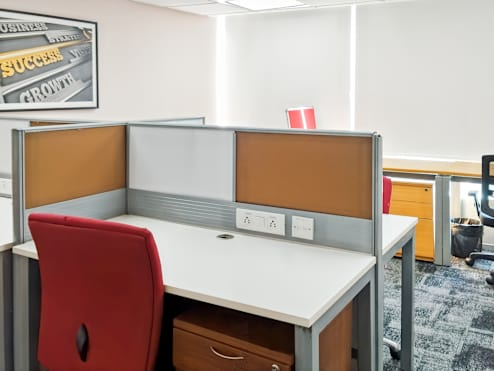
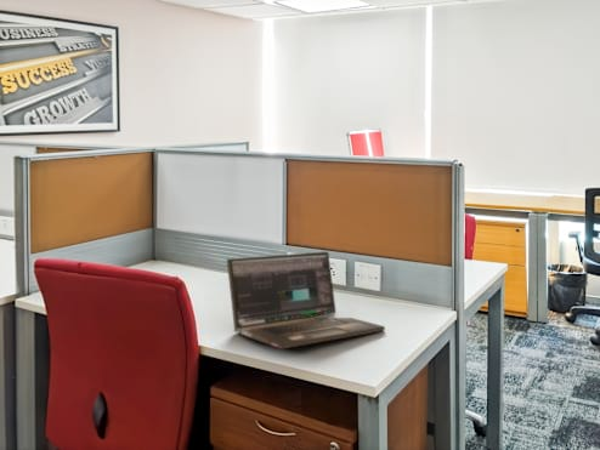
+ laptop [226,250,386,351]
